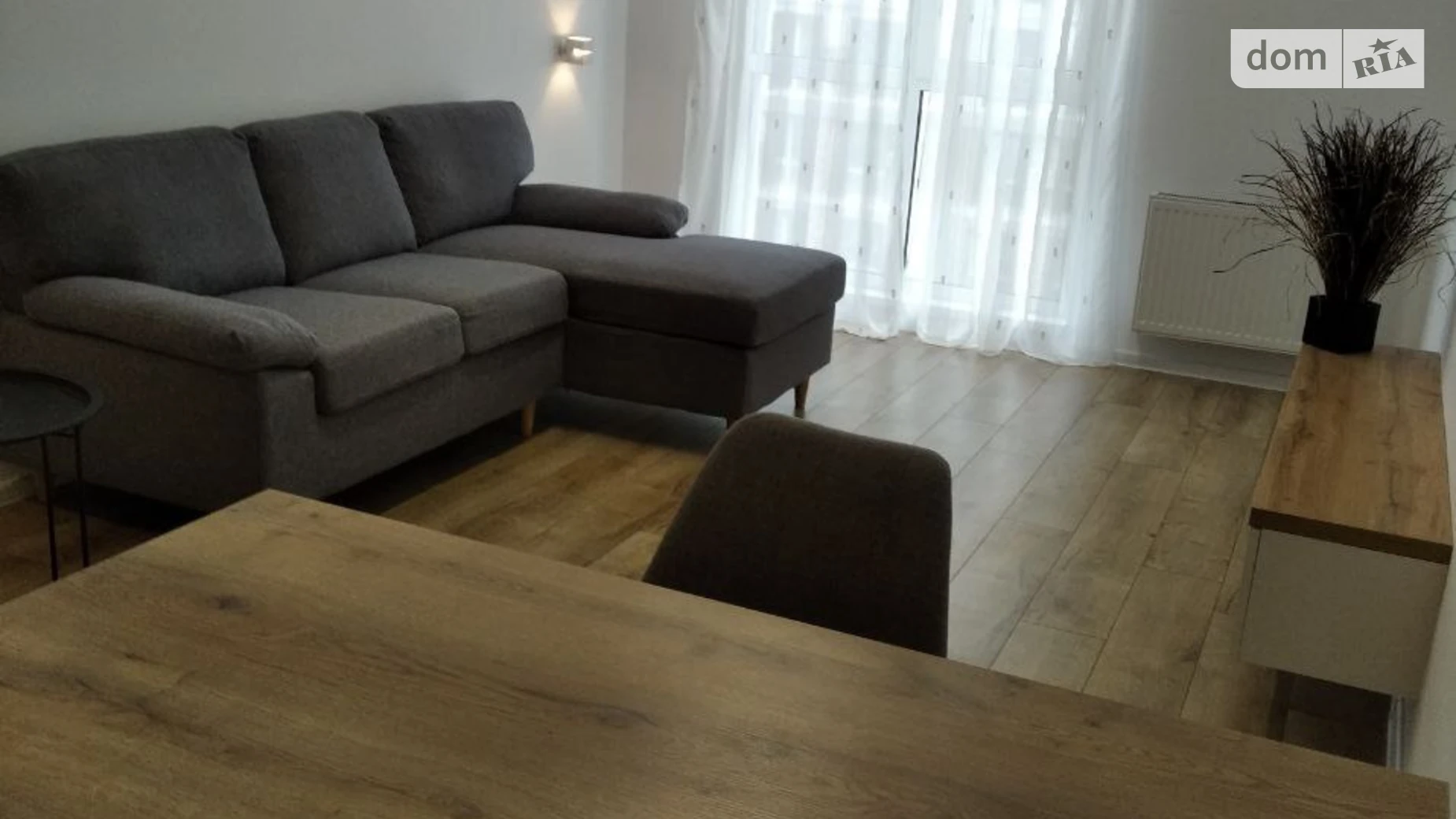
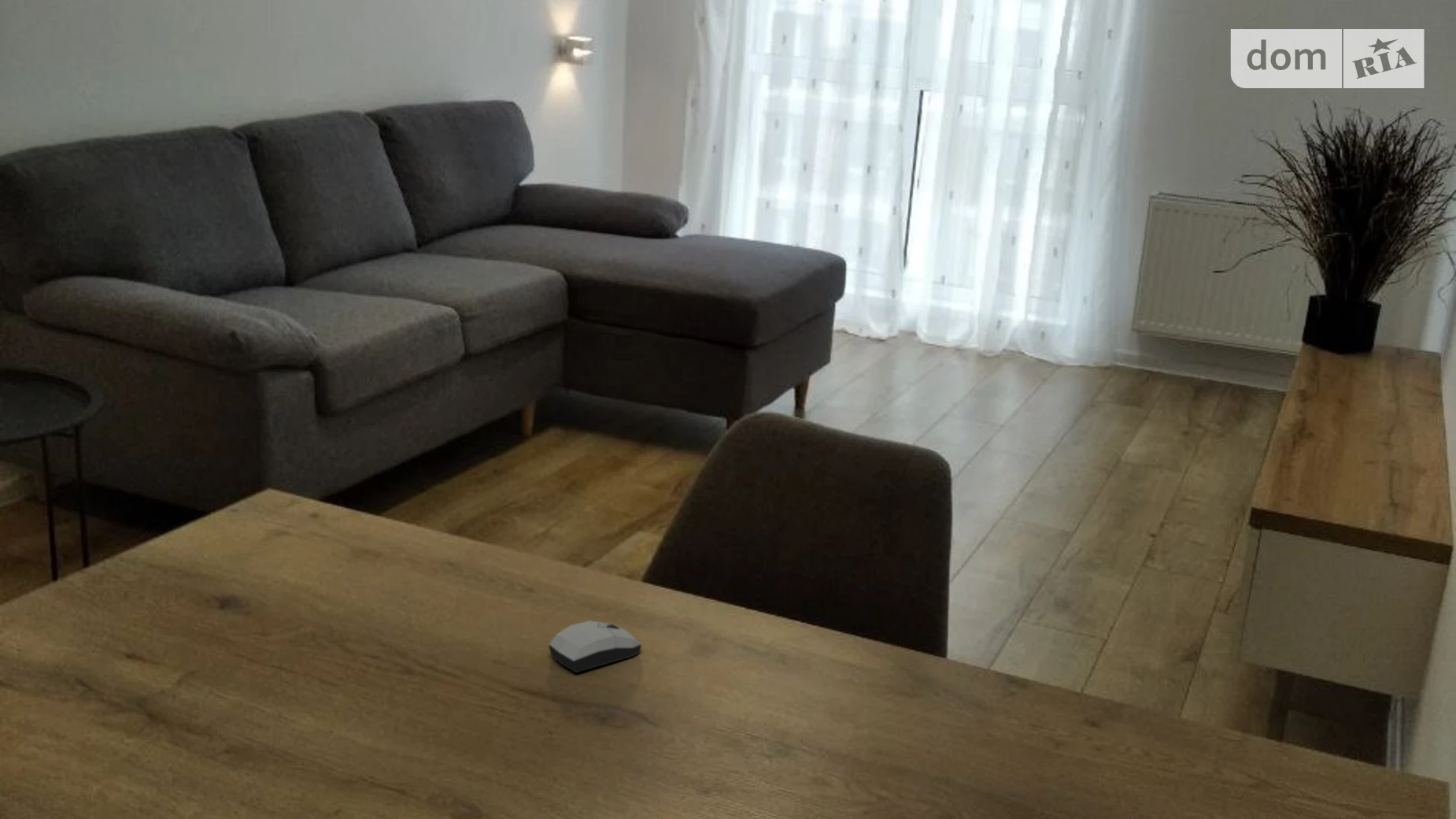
+ computer mouse [548,620,642,673]
